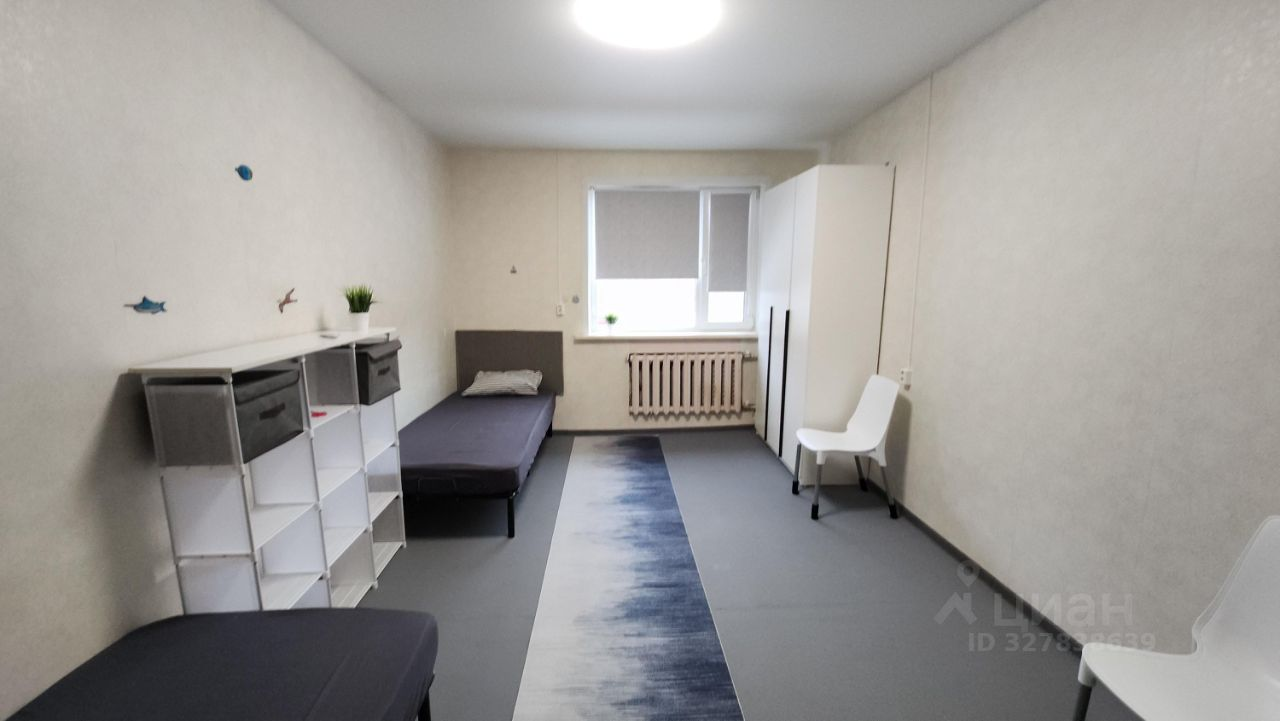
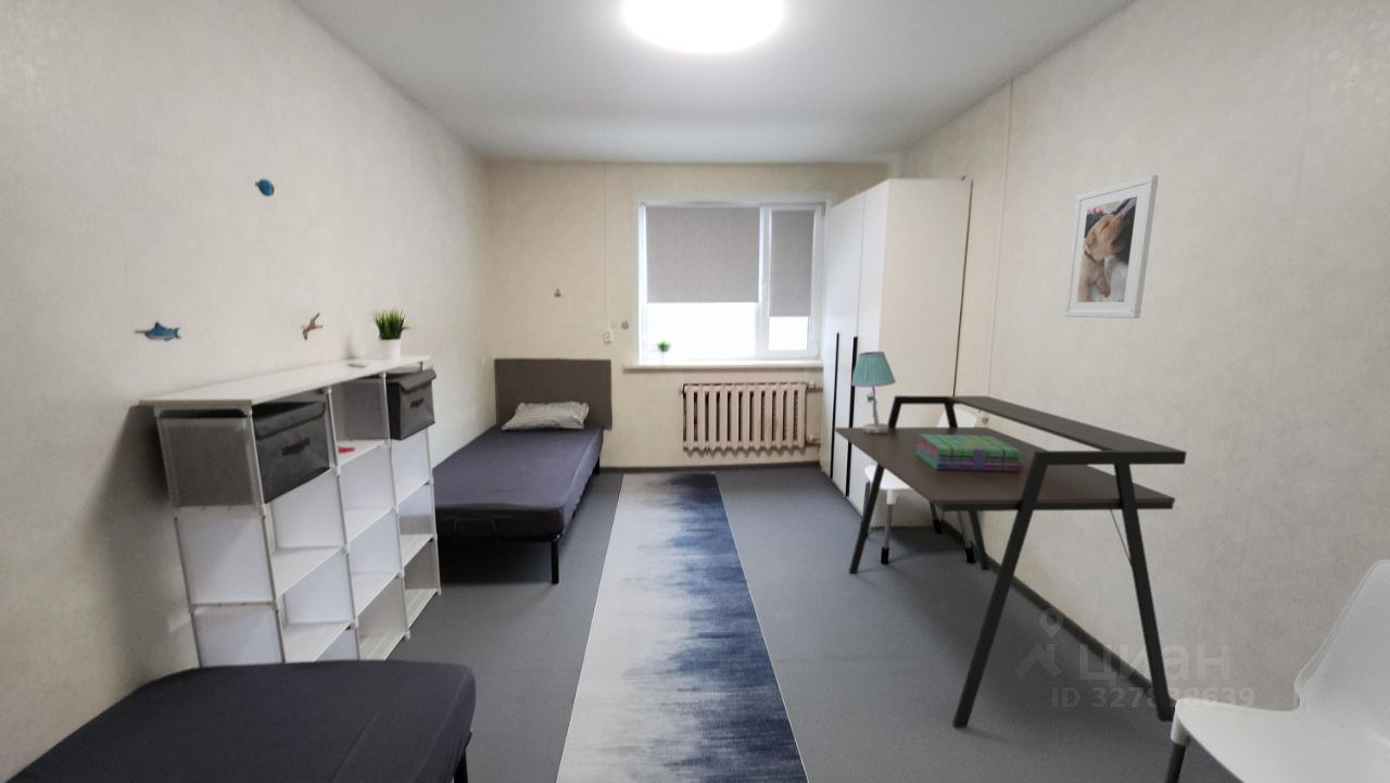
+ desk [834,394,1188,729]
+ stack of books [915,434,1022,471]
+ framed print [1062,174,1160,319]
+ table lamp [850,351,897,433]
